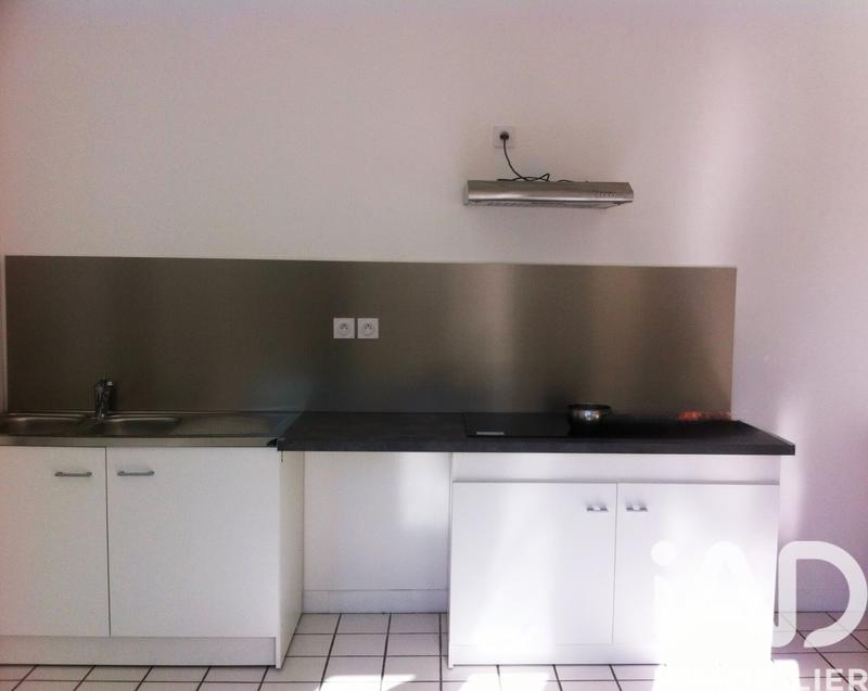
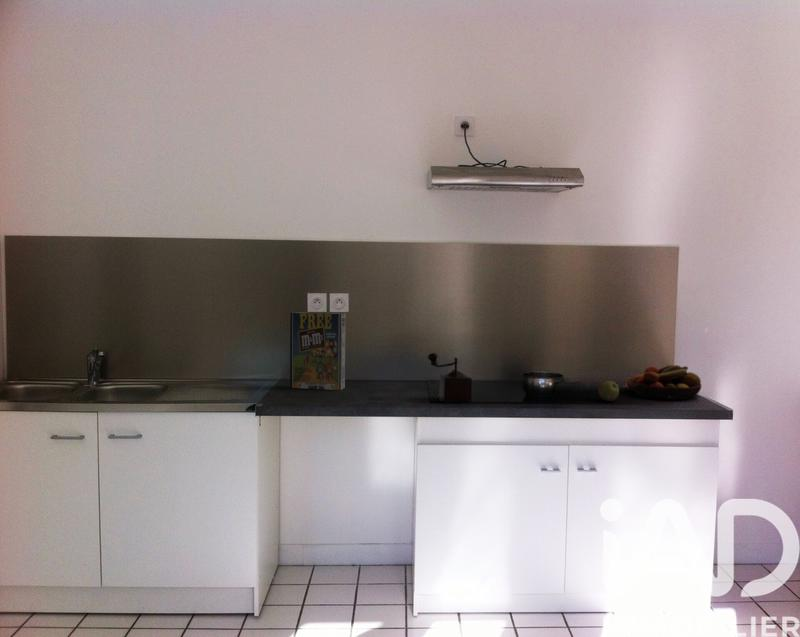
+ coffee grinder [427,352,473,404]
+ cereal box [289,311,346,391]
+ fruit bowl [626,364,702,401]
+ apple [597,380,620,402]
